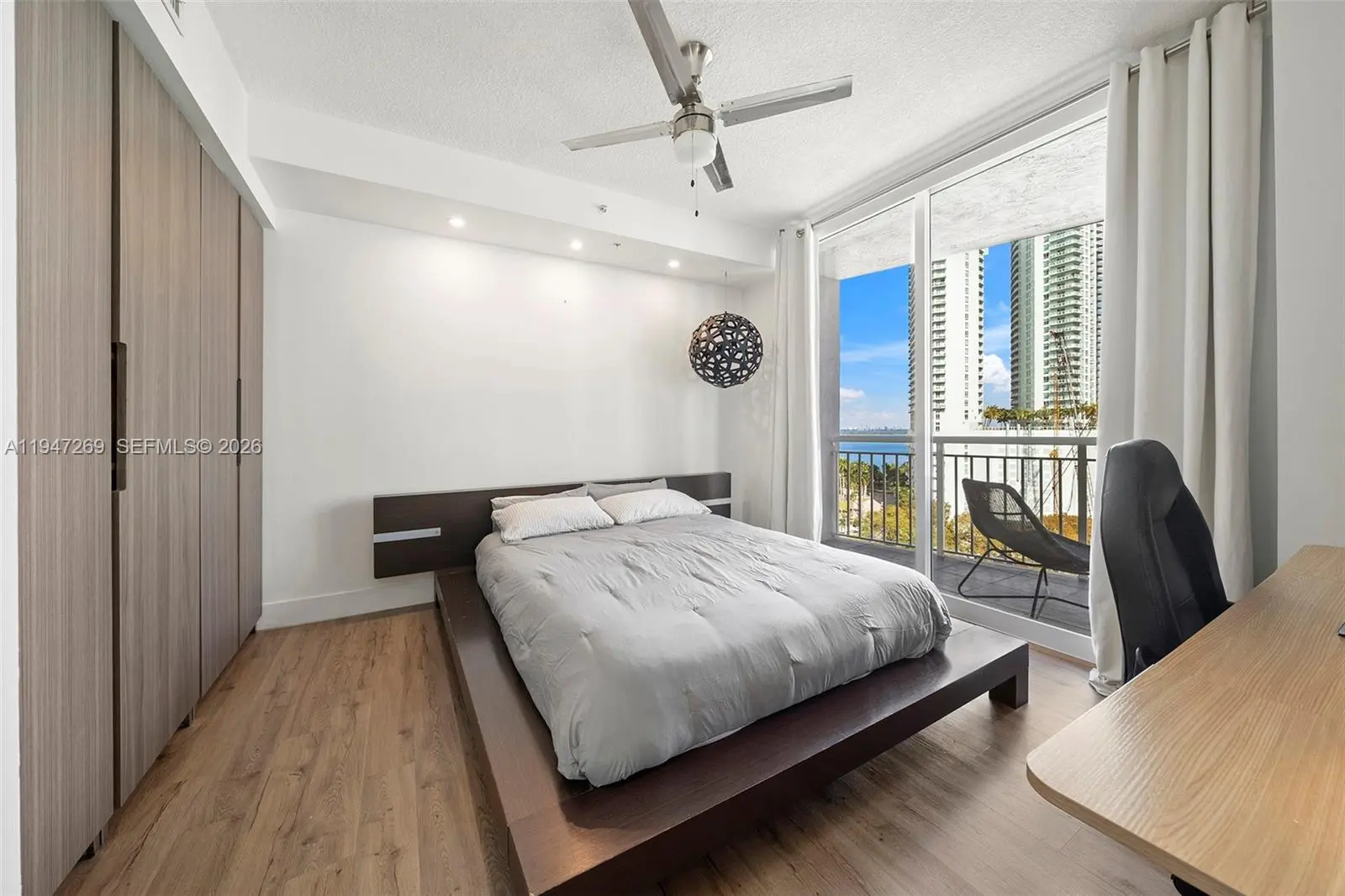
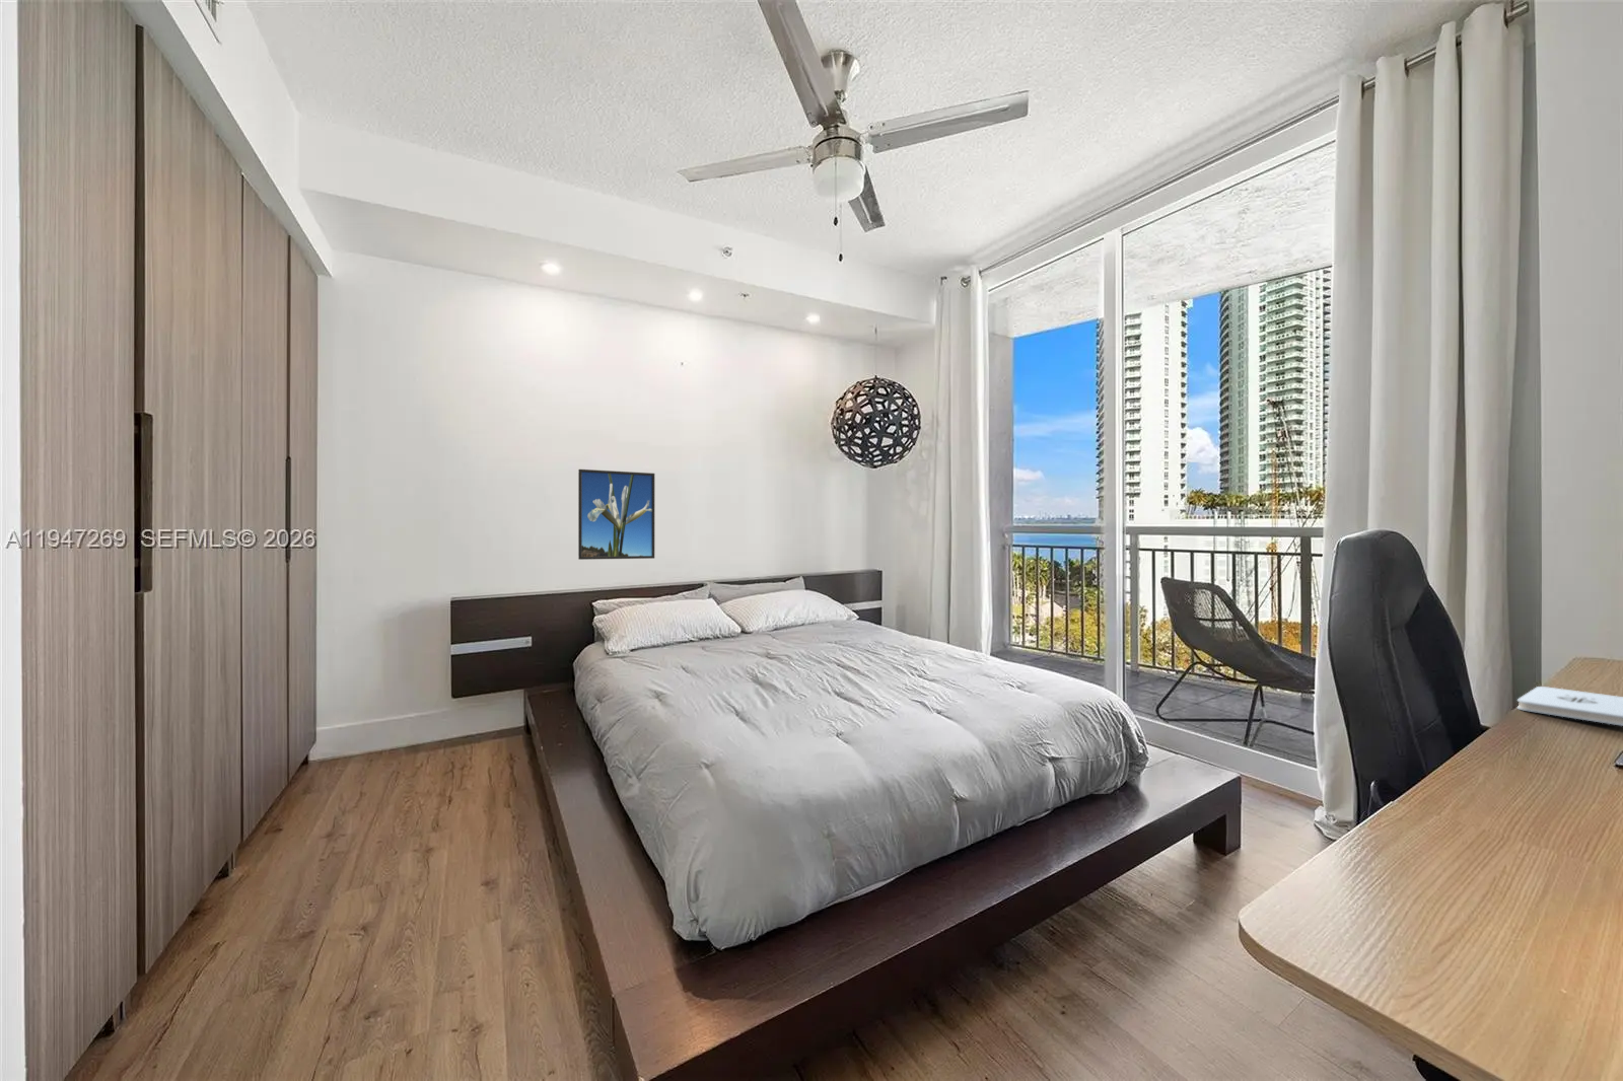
+ notepad [1517,685,1623,728]
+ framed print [577,468,656,561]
